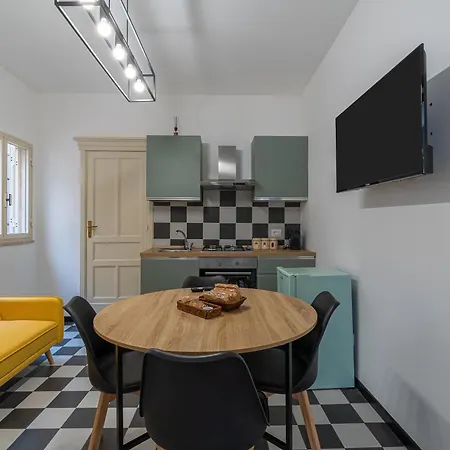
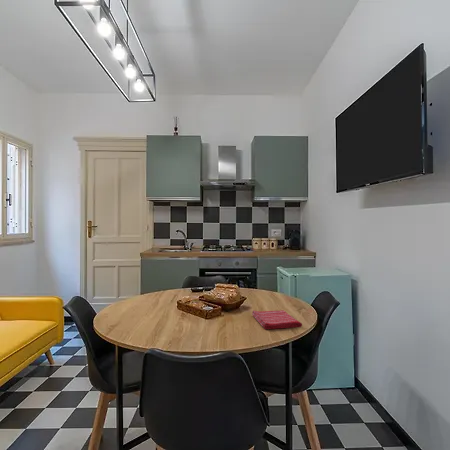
+ dish towel [251,309,303,330]
